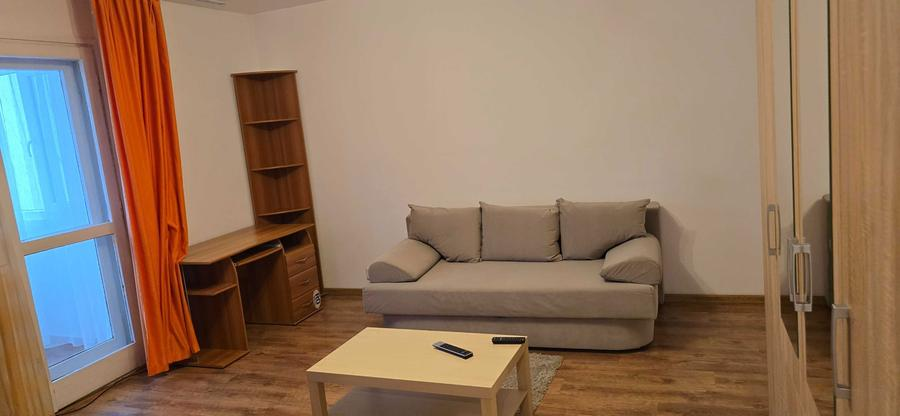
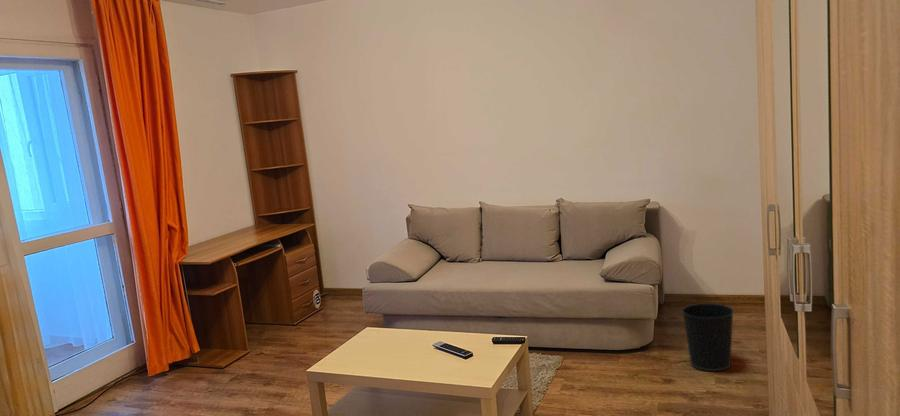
+ wastebasket [681,302,735,372]
